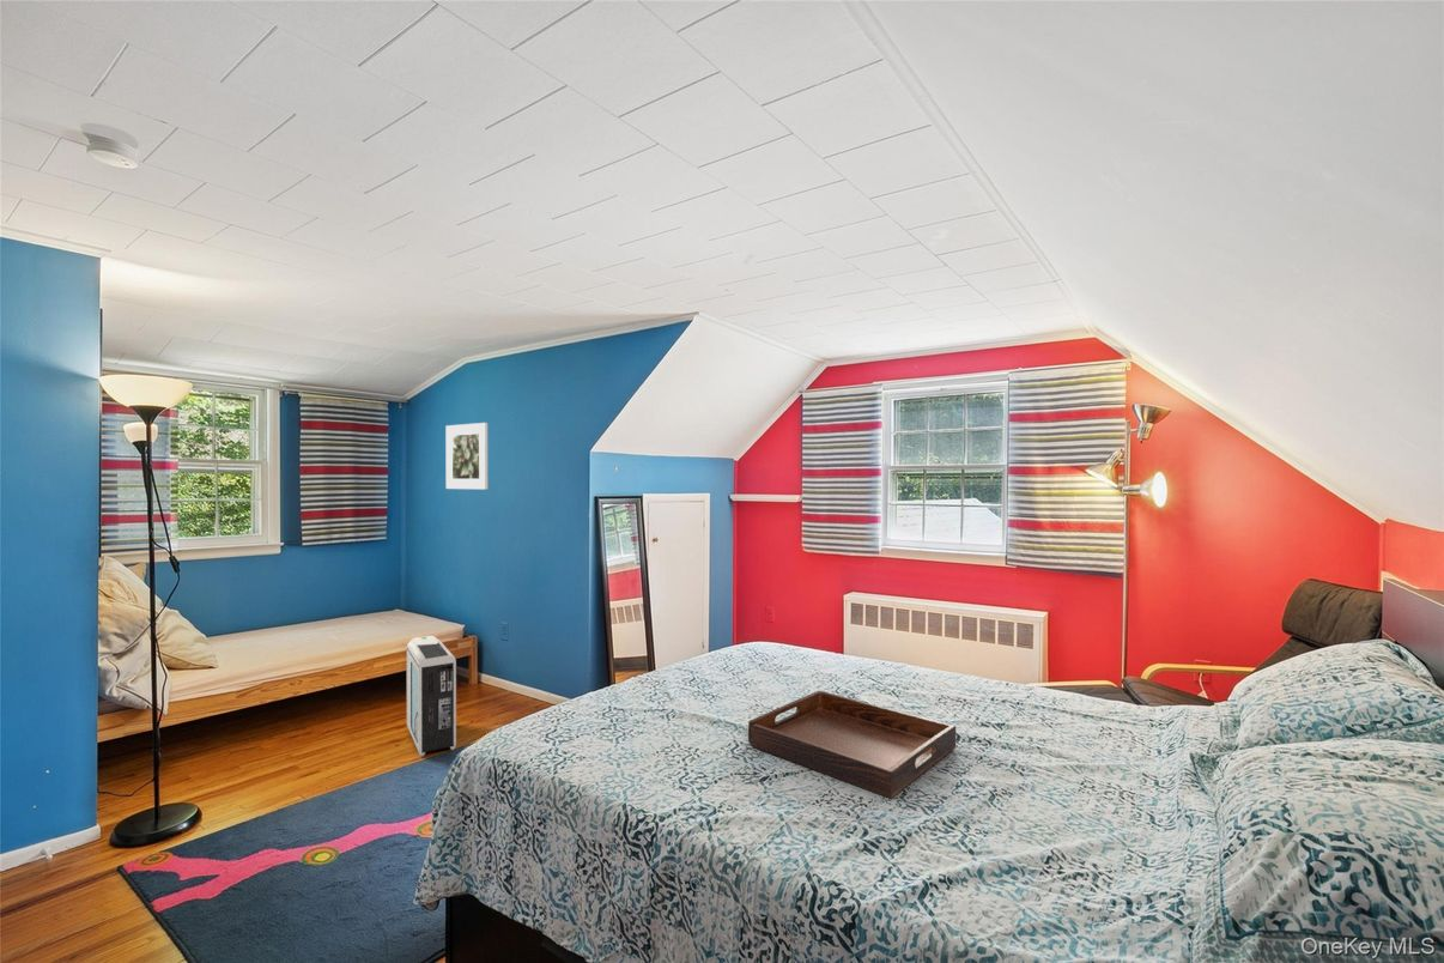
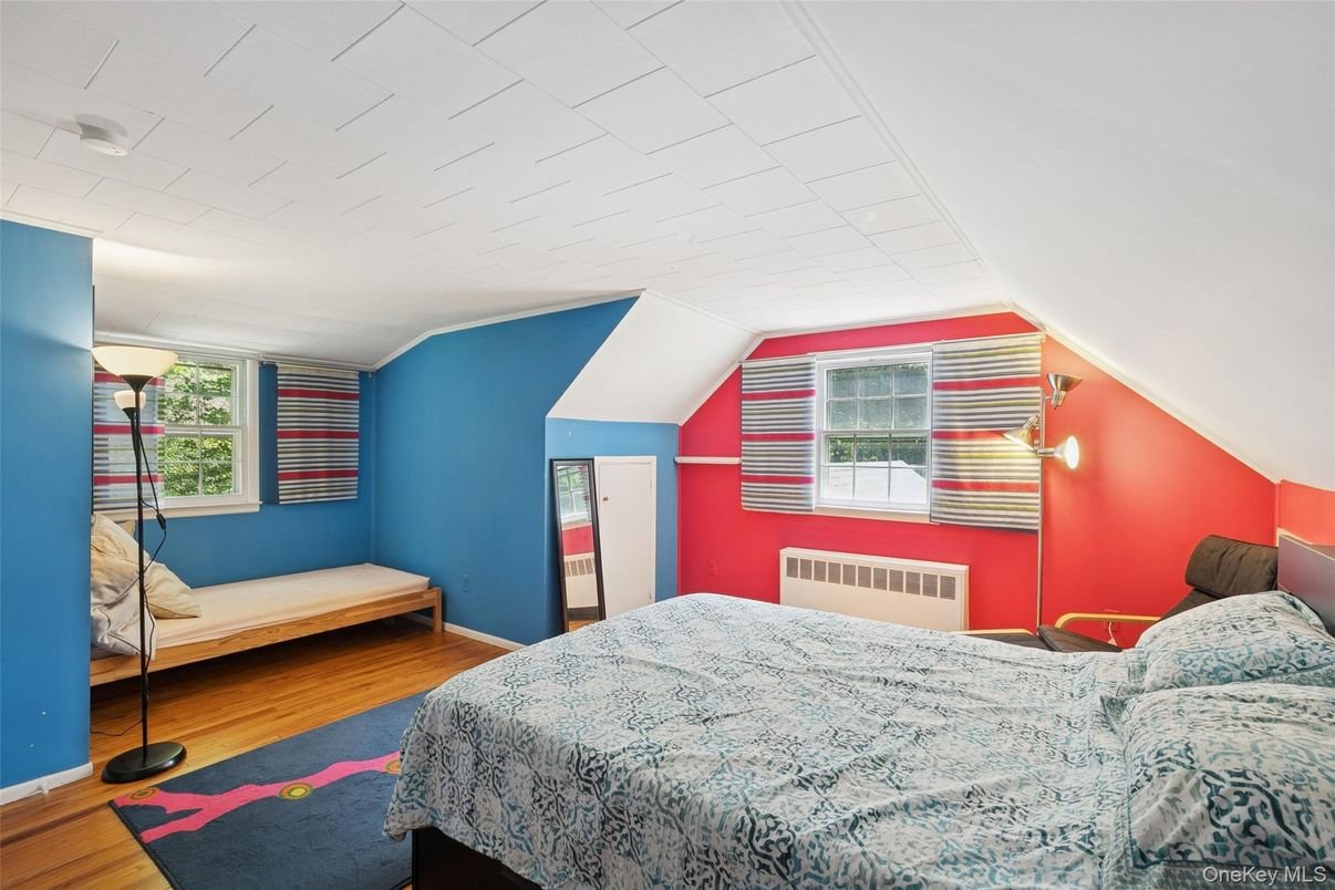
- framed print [445,422,489,490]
- air purifier [406,635,457,757]
- serving tray [747,690,957,799]
